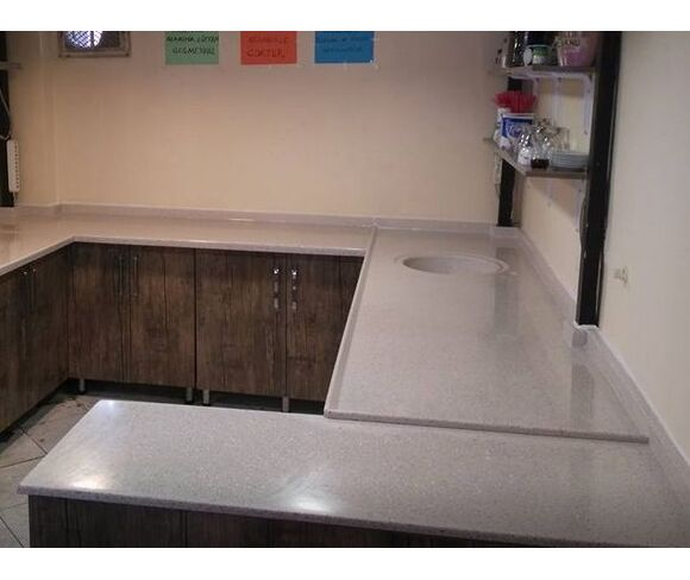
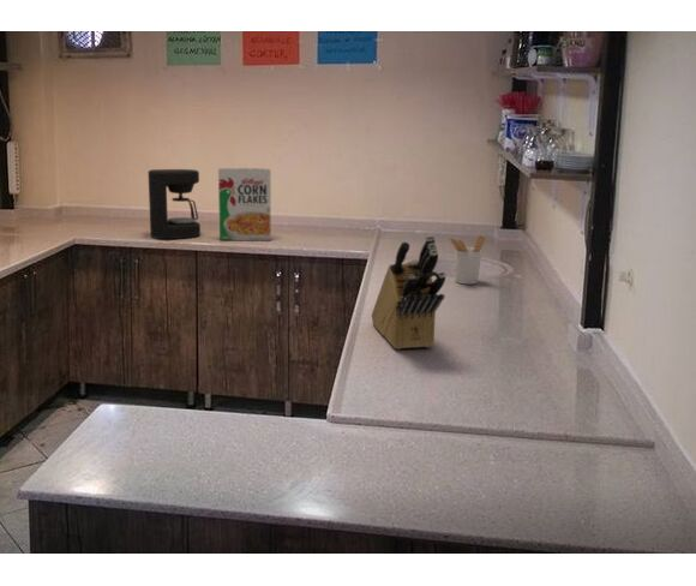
+ cereal box [217,167,272,241]
+ coffee maker [146,168,202,240]
+ knife block [371,234,446,351]
+ utensil holder [448,234,486,286]
